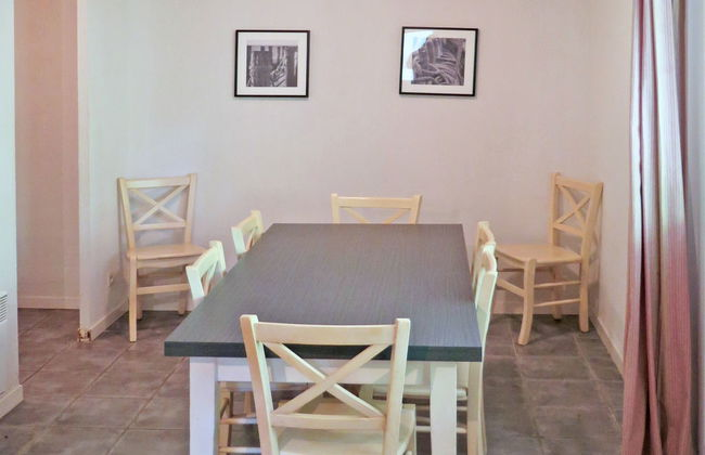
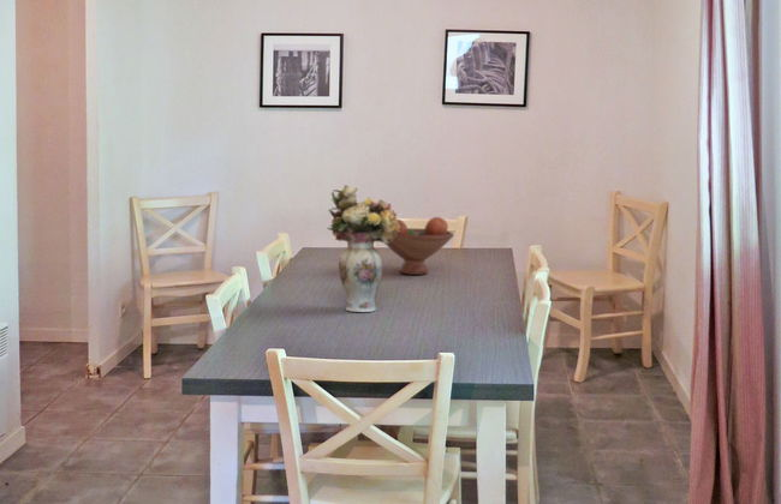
+ flower arrangement [327,184,400,313]
+ fruit bowl [384,216,455,276]
